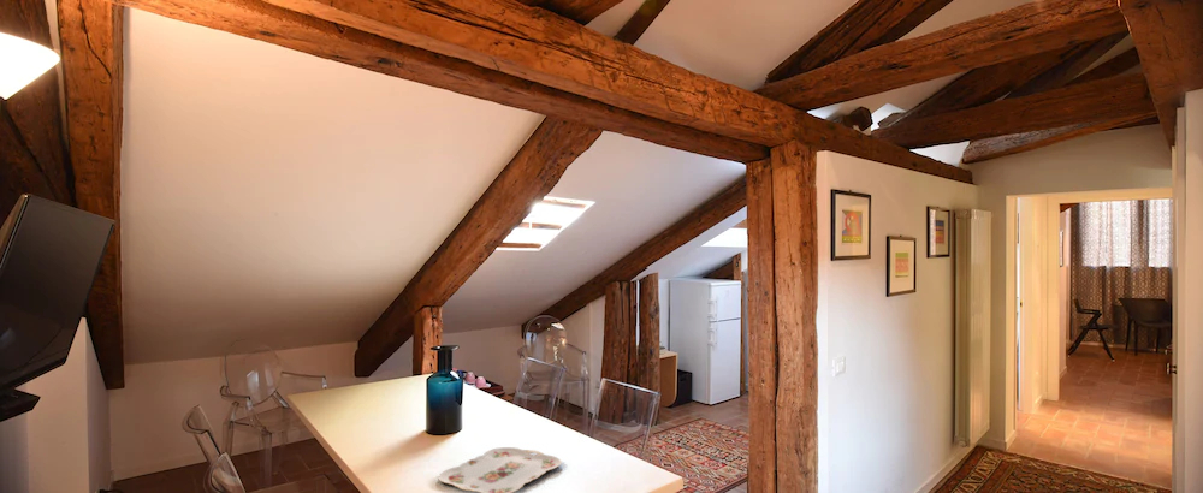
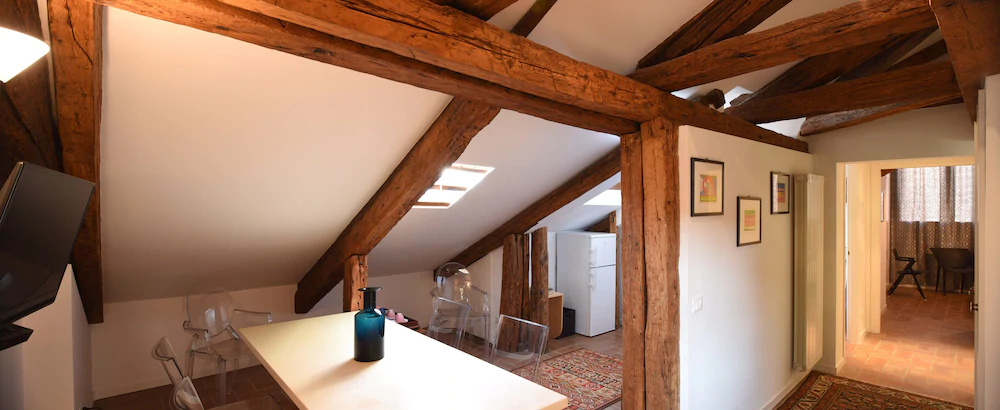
- serving tray [438,446,563,493]
